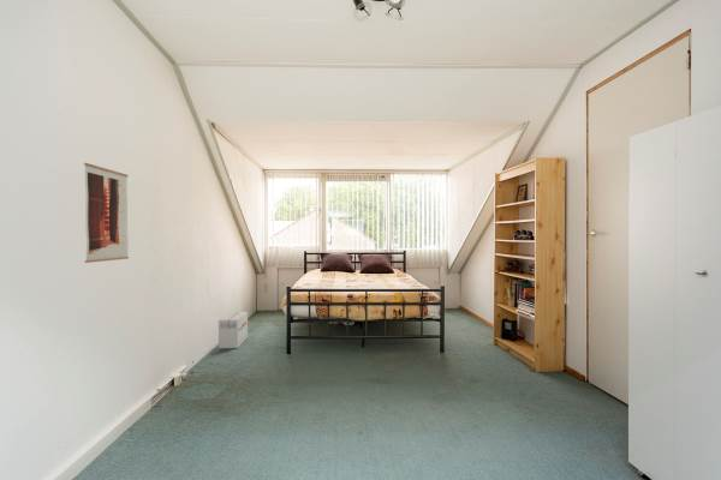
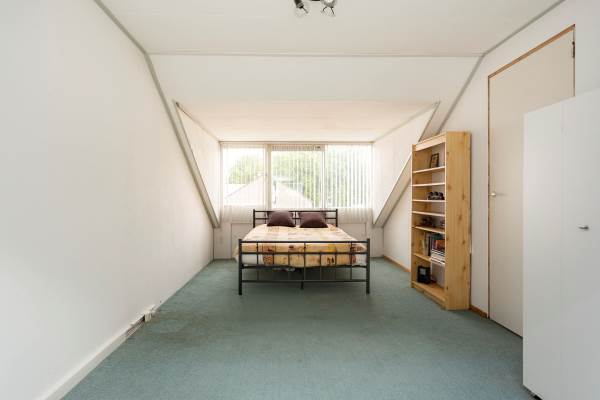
- wall art [83,162,130,264]
- cardboard box [218,311,249,349]
